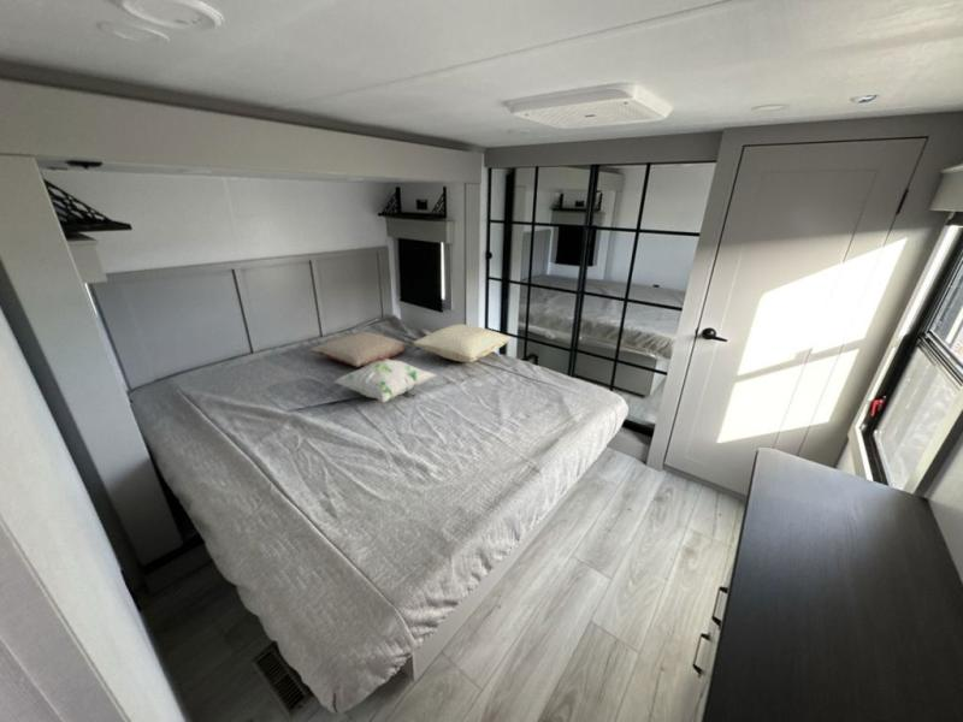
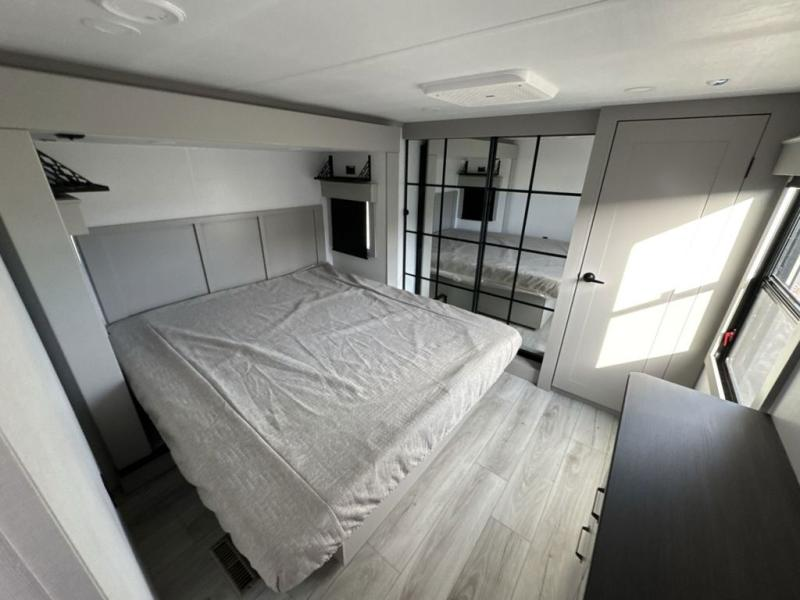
- pillow [412,322,512,363]
- decorative pillow [332,357,437,404]
- pillow [308,331,413,368]
